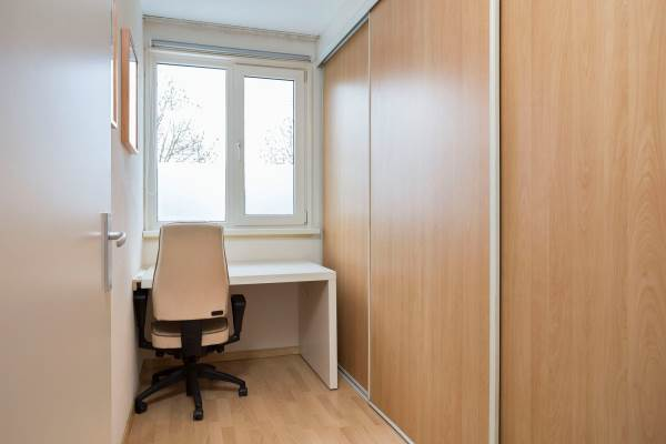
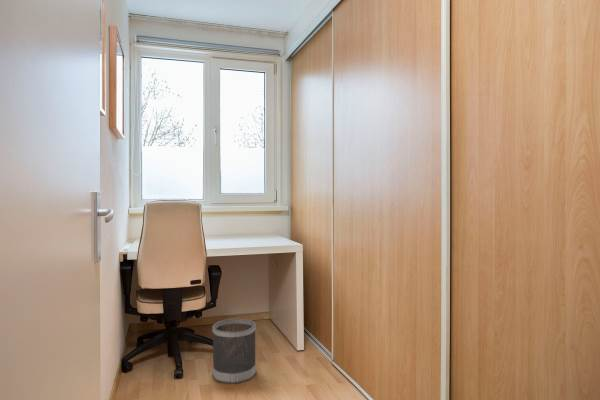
+ wastebasket [211,318,257,385]
